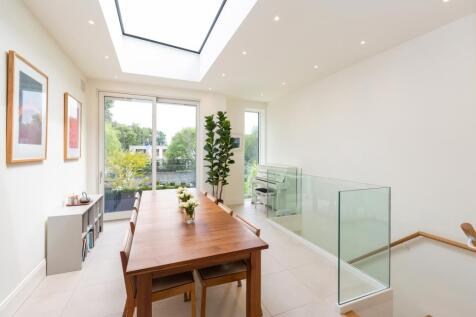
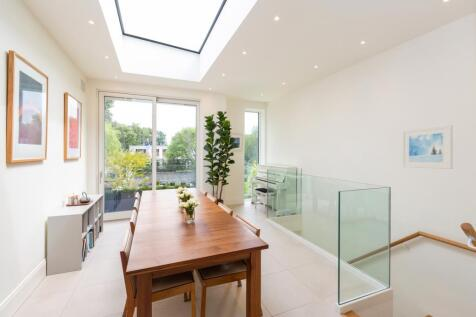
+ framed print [401,124,454,170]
